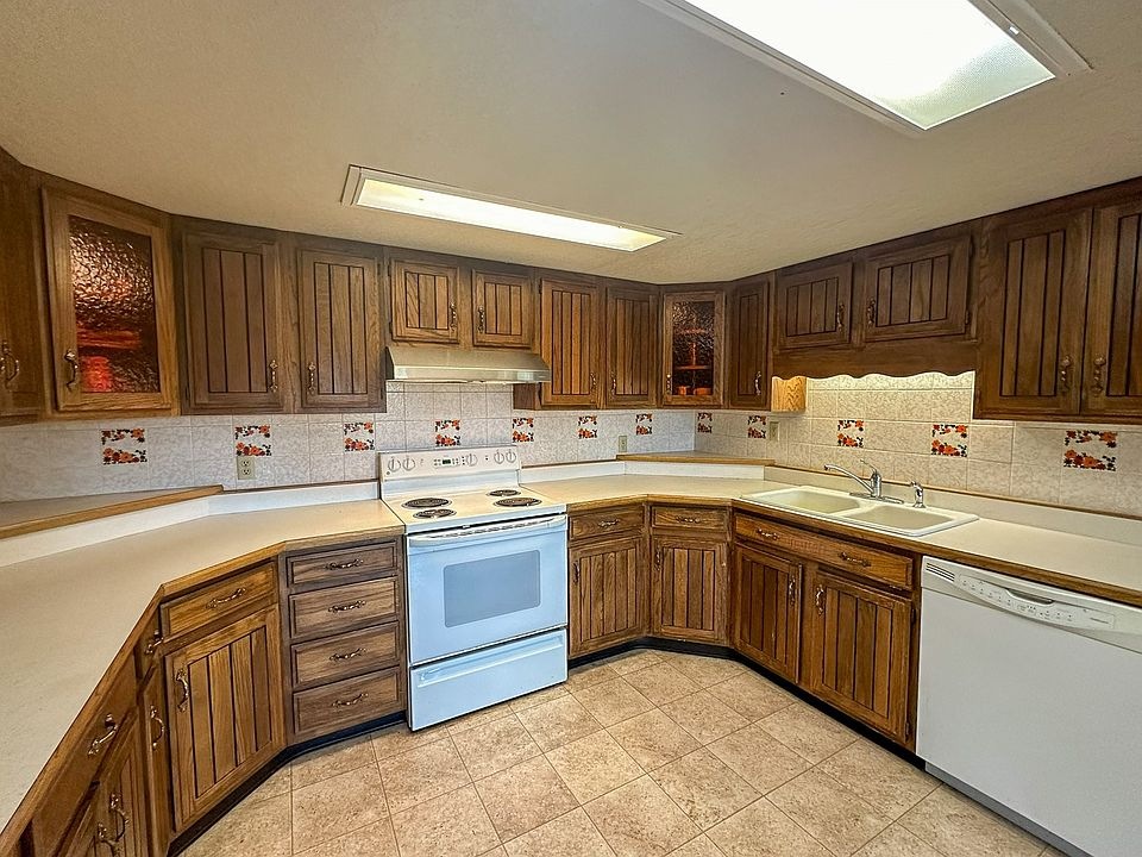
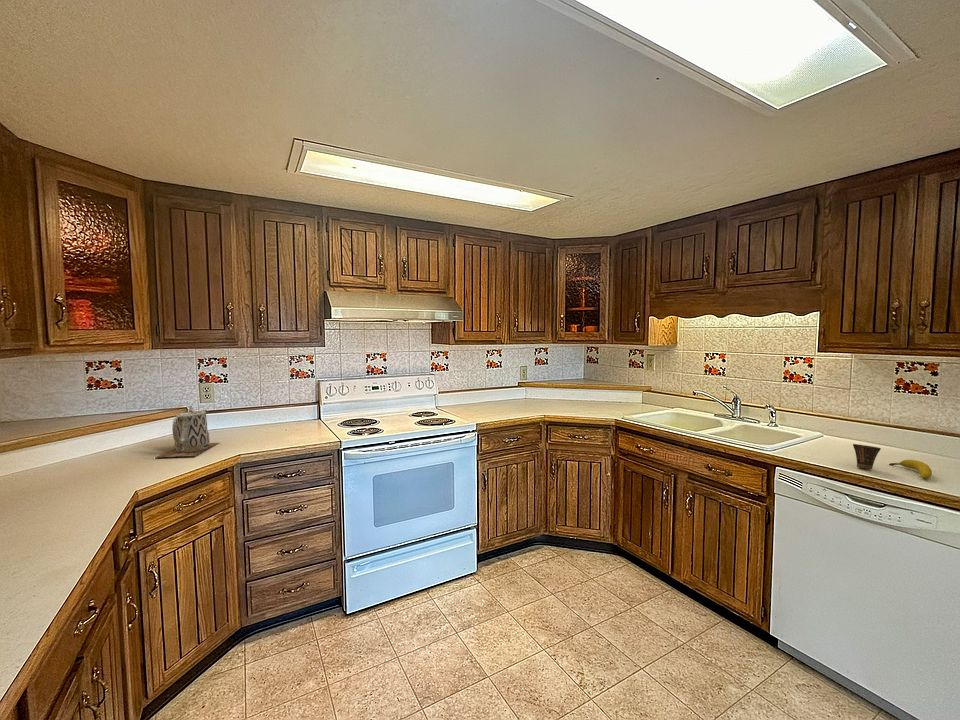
+ cup [852,443,882,470]
+ fruit [888,459,933,480]
+ teapot [156,405,220,458]
